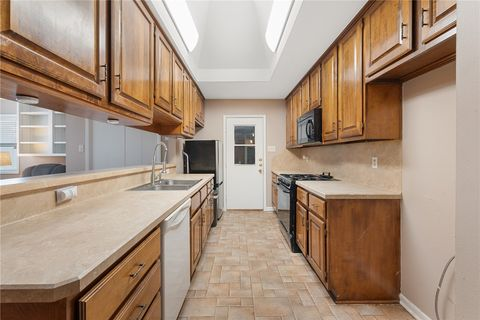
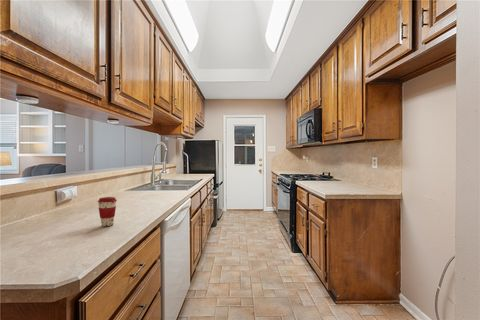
+ coffee cup [97,196,118,227]
